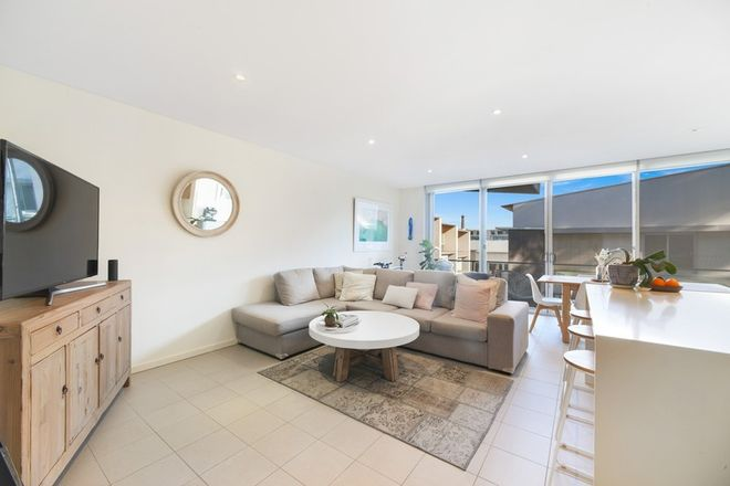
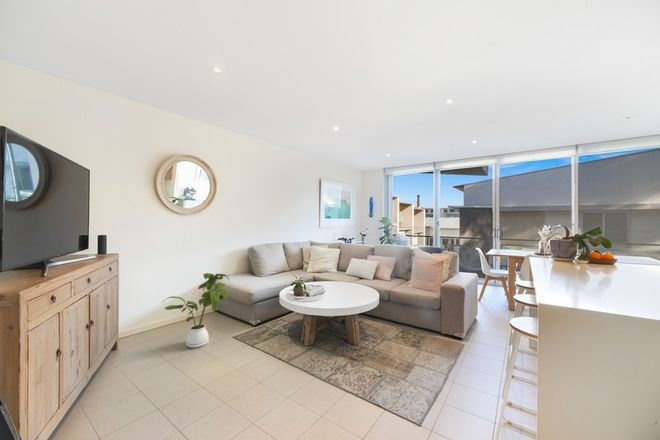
+ house plant [161,272,230,349]
